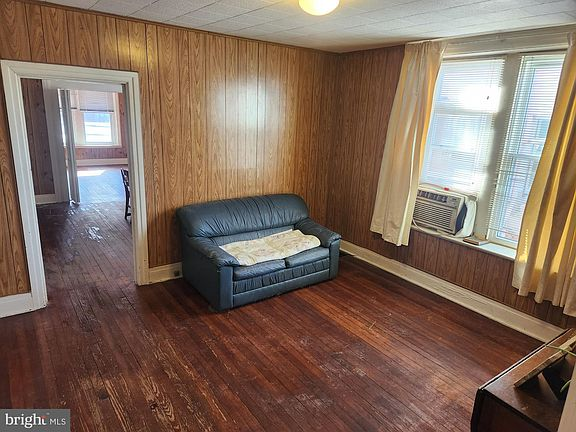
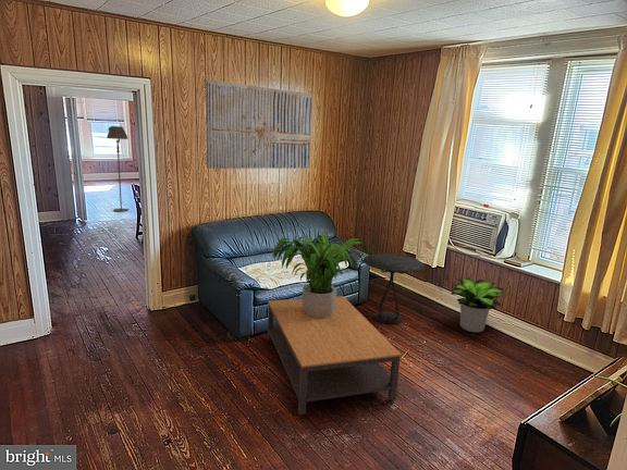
+ potted plant [450,277,505,334]
+ side table [362,252,426,325]
+ potted plant [272,234,372,319]
+ coffee table [267,295,402,416]
+ wall art [205,79,314,170]
+ floor lamp [106,125,130,213]
